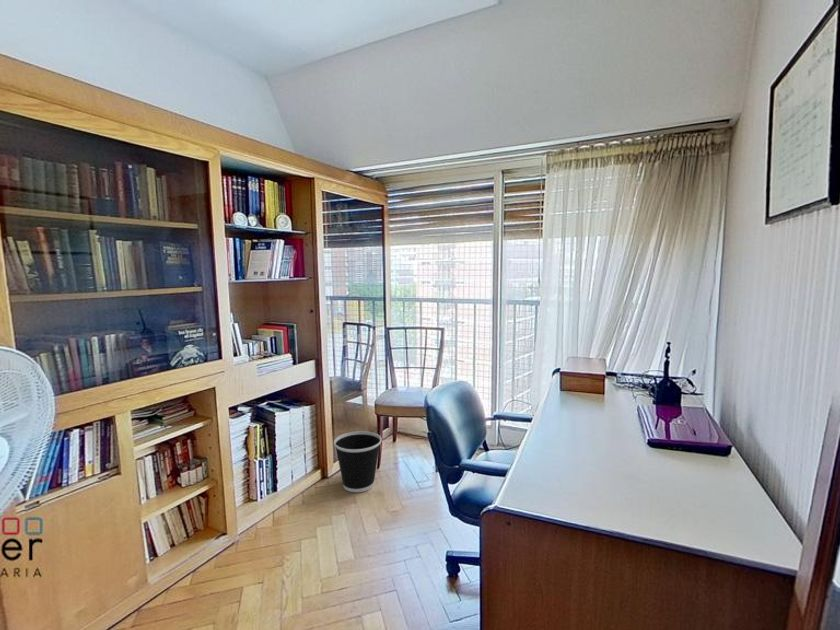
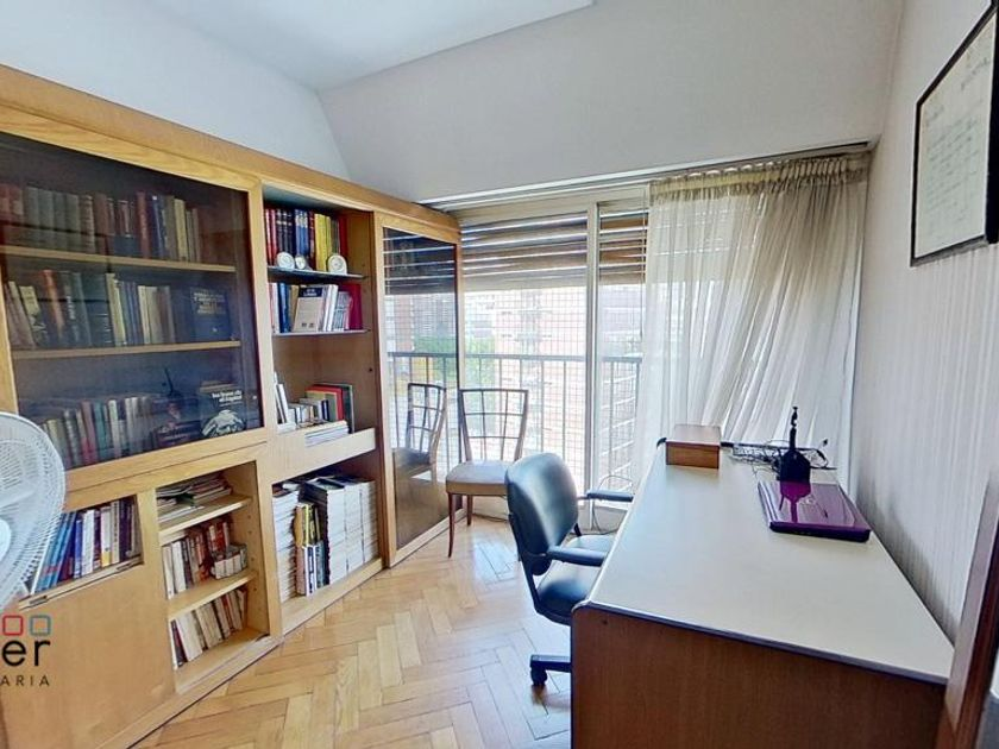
- wastebasket [333,430,382,493]
